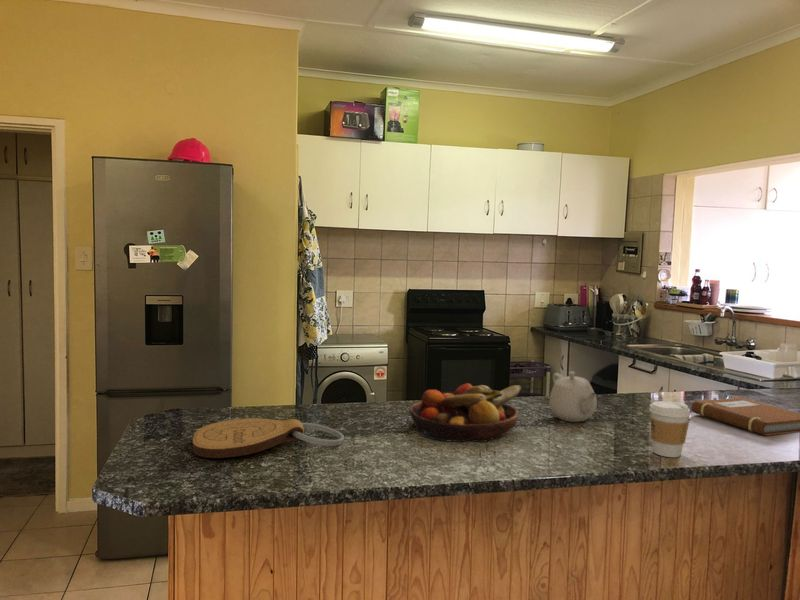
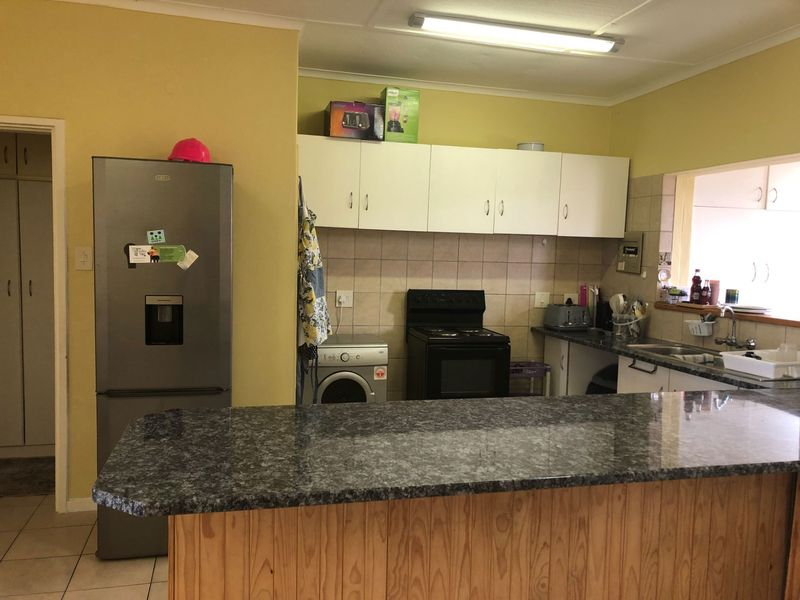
- notebook [690,397,800,437]
- fruit bowl [408,383,523,443]
- coffee cup [648,400,691,458]
- teapot [548,370,598,423]
- key chain [192,417,345,459]
